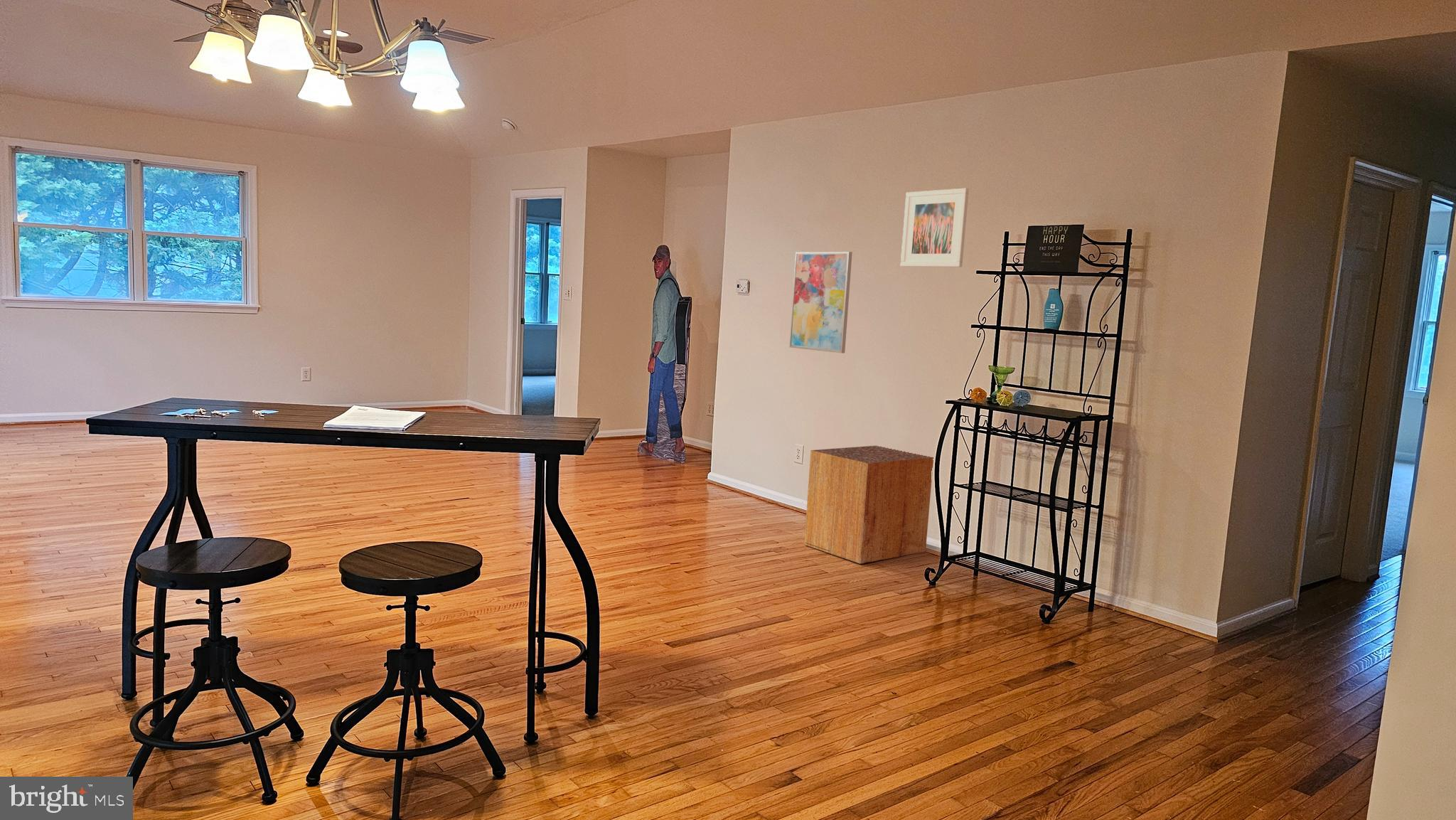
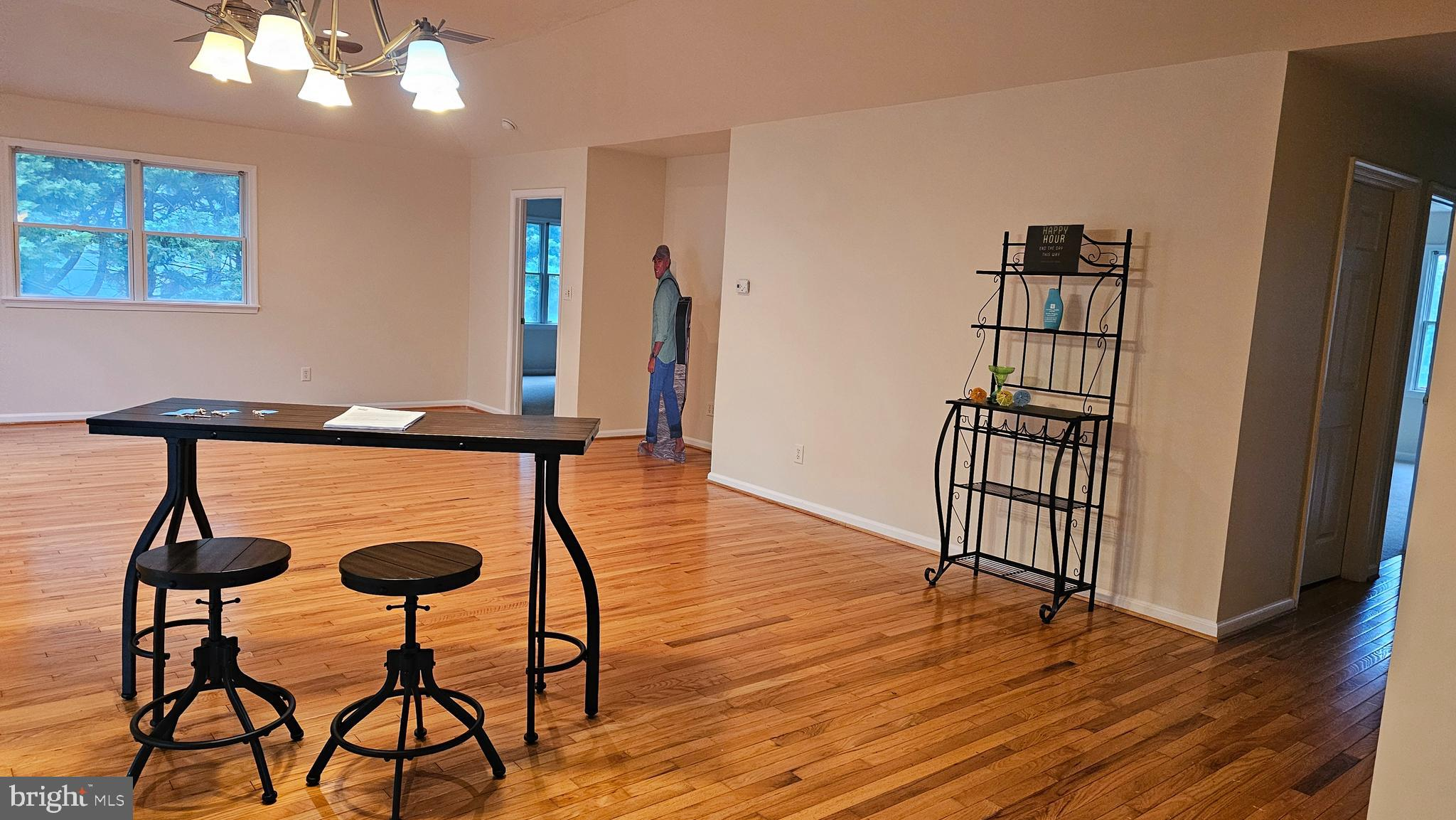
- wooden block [803,445,934,565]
- wall art [788,251,853,354]
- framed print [900,188,969,267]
